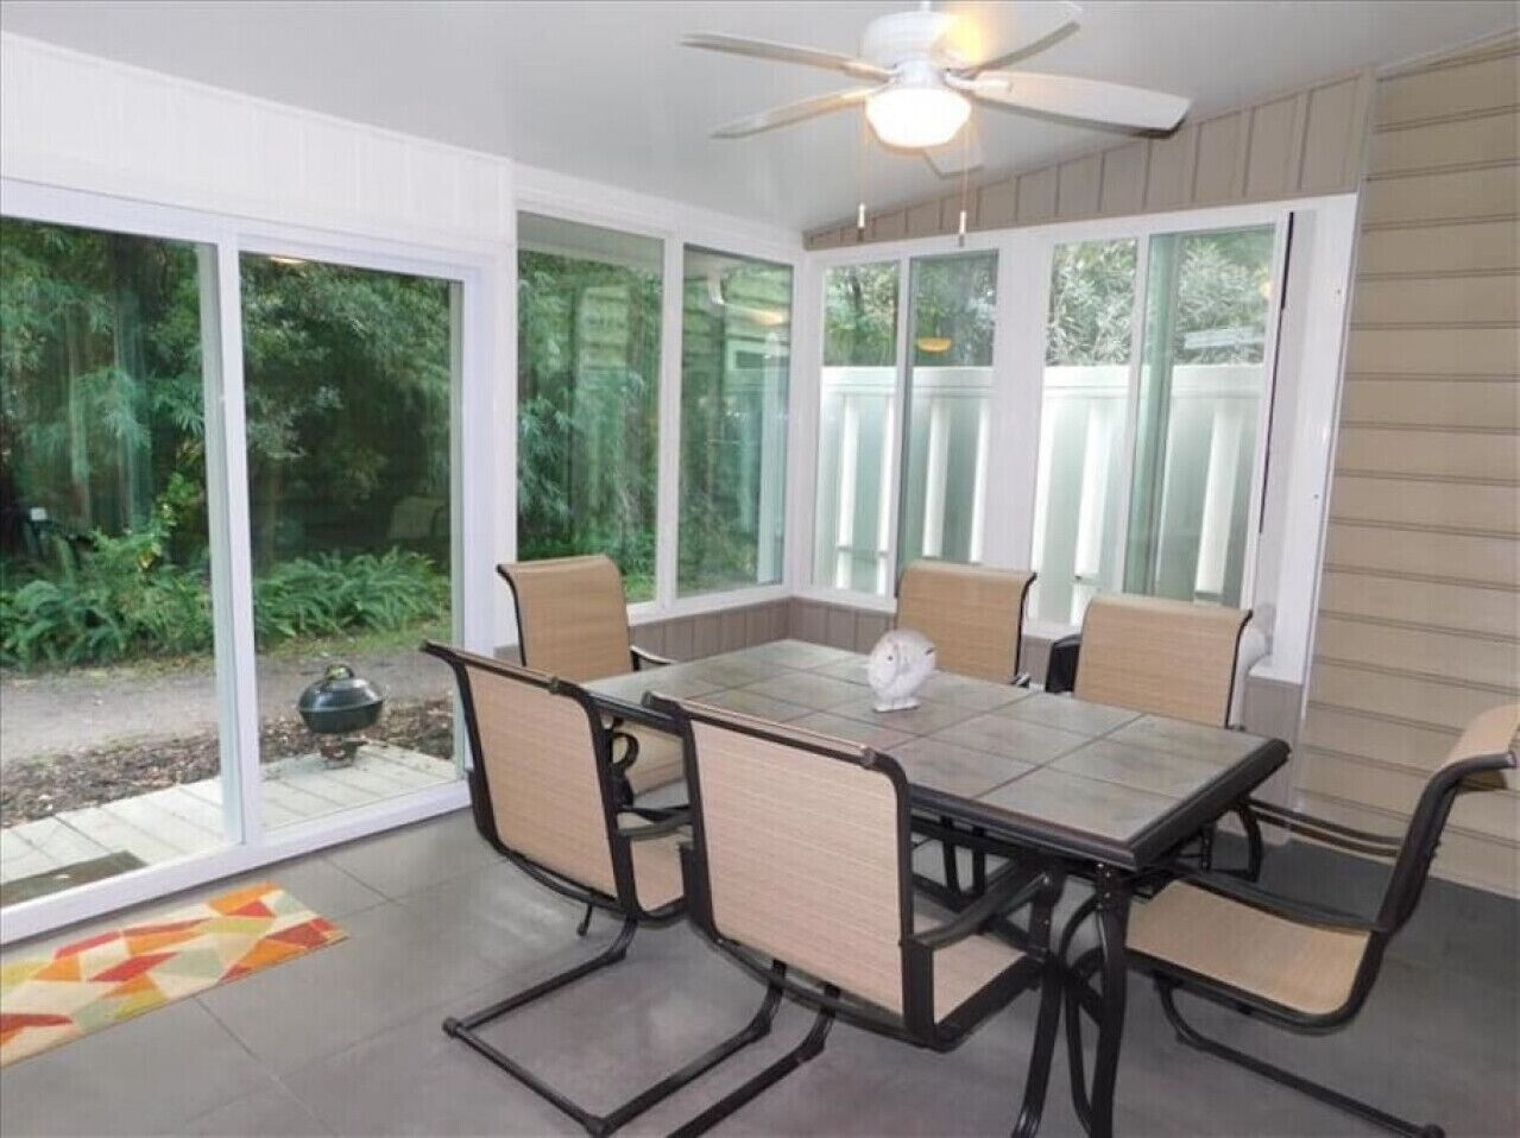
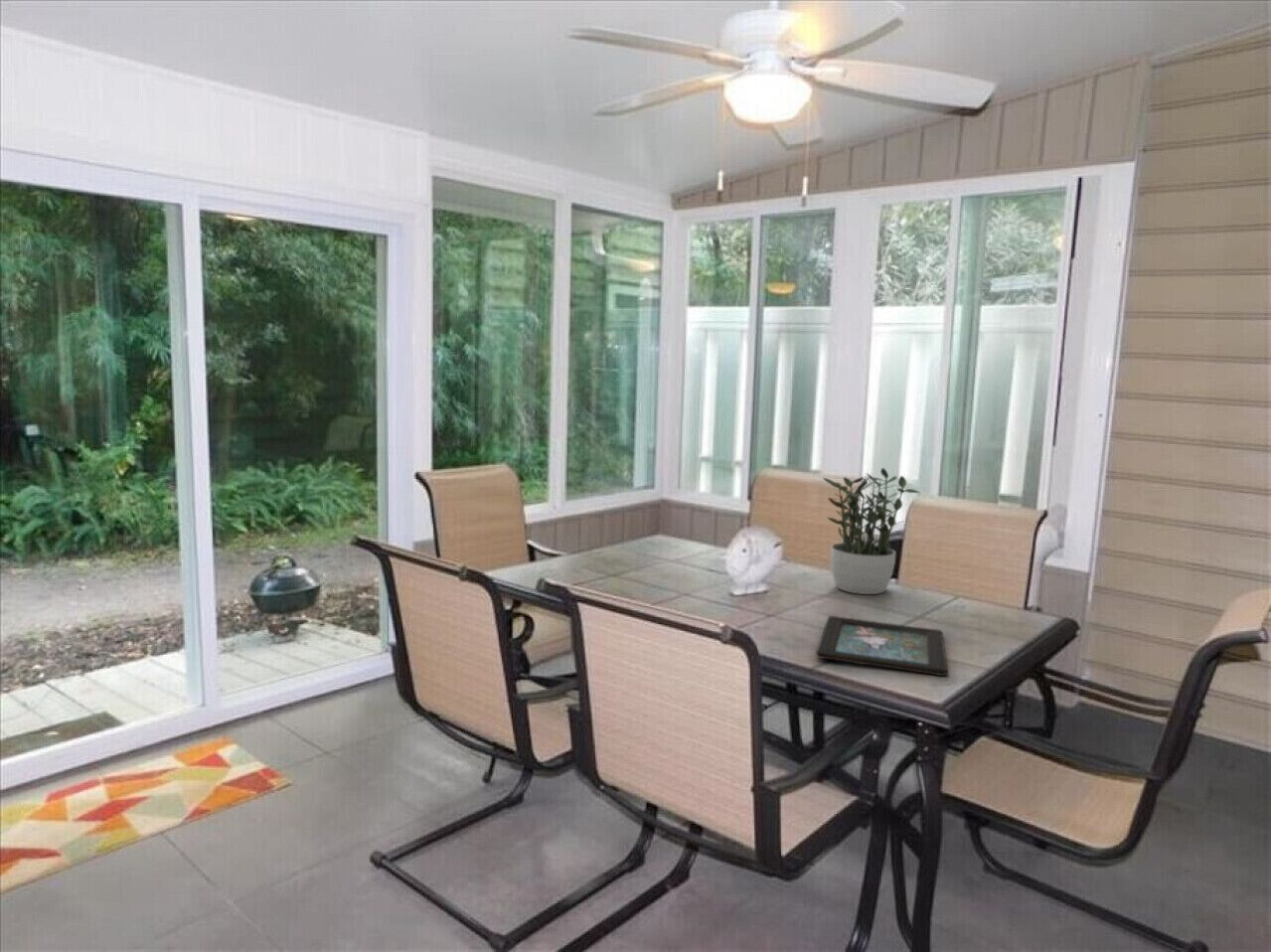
+ potted plant [822,467,920,595]
+ decorative tray [815,615,948,677]
